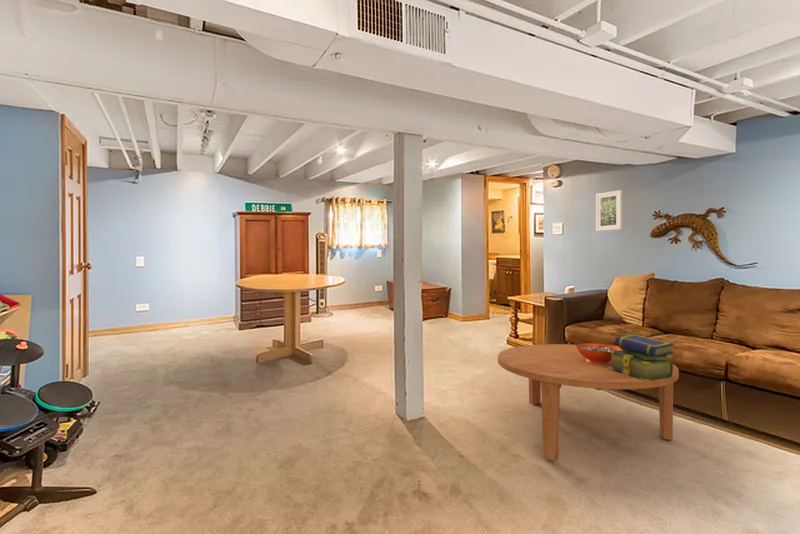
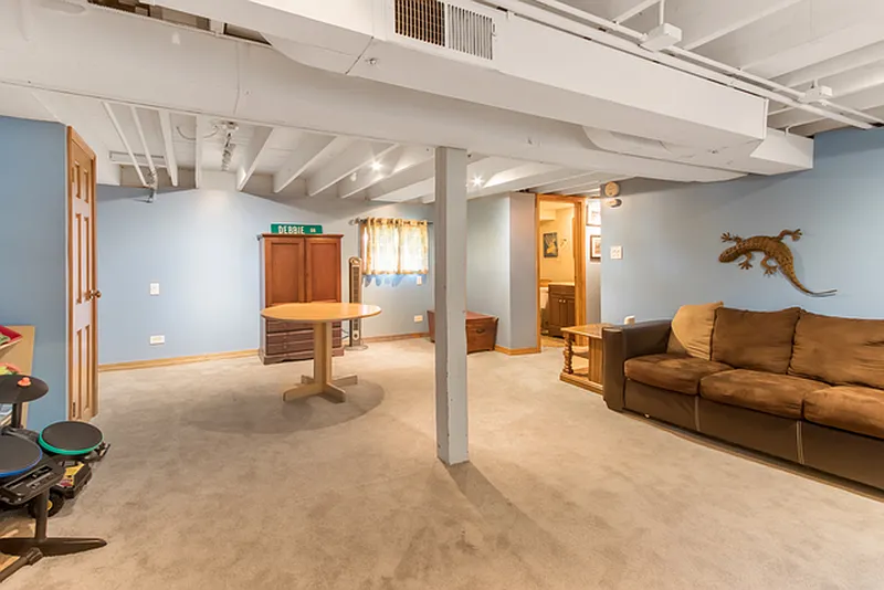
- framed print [595,189,623,232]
- stack of books [609,333,675,381]
- coffee table [497,343,680,462]
- decorative bowl [576,342,622,364]
